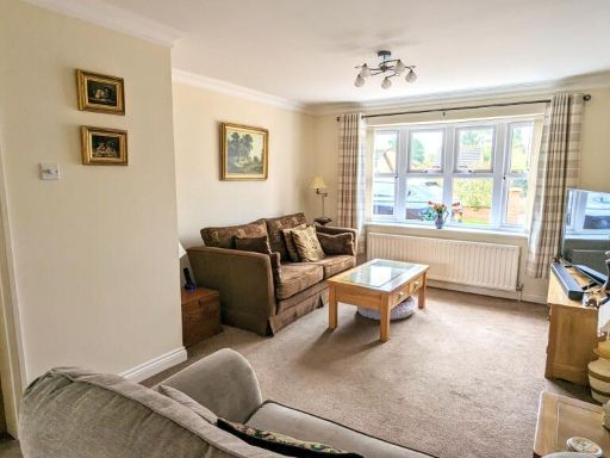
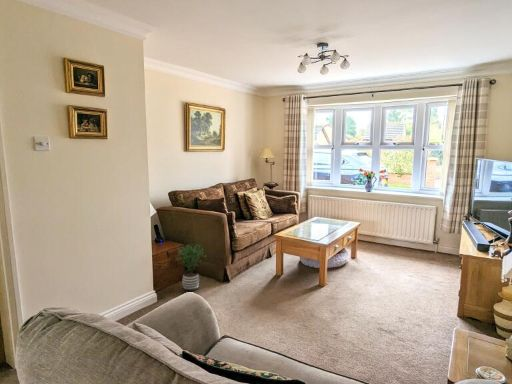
+ potted plant [176,243,206,292]
